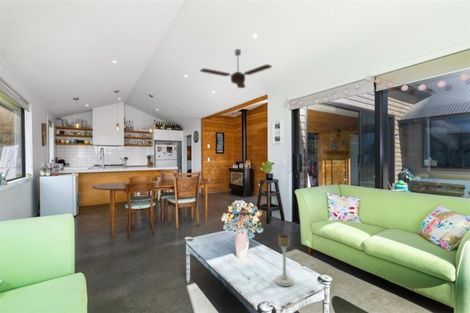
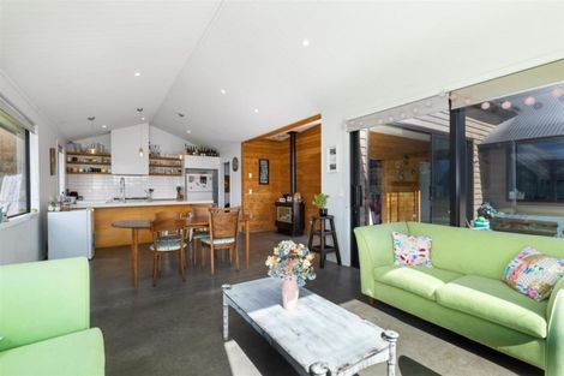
- ceiling fan [199,48,273,89]
- candle holder [274,233,295,287]
